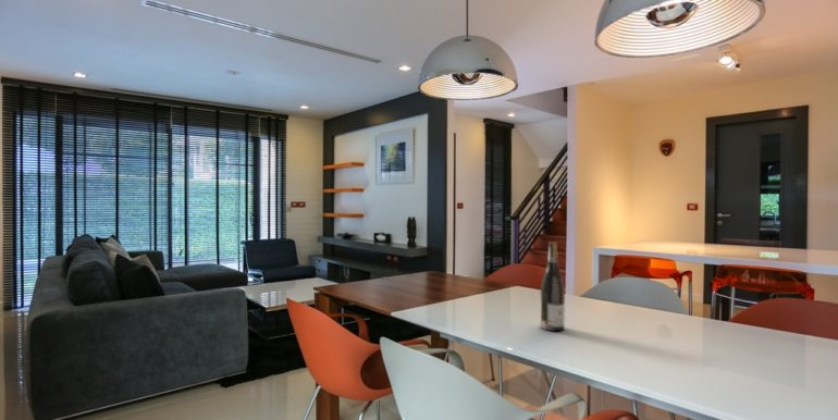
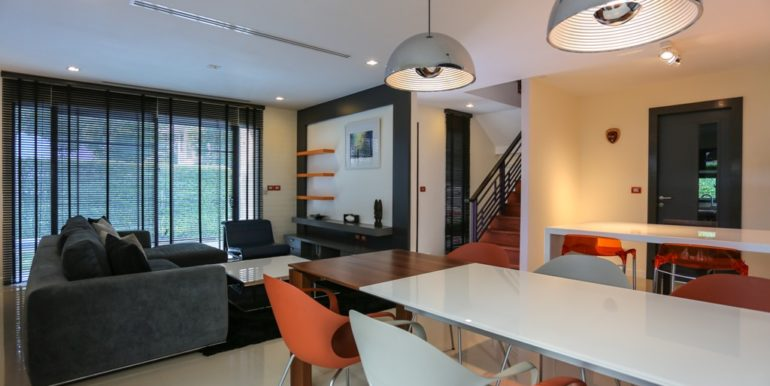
- wine bottle [540,242,566,332]
